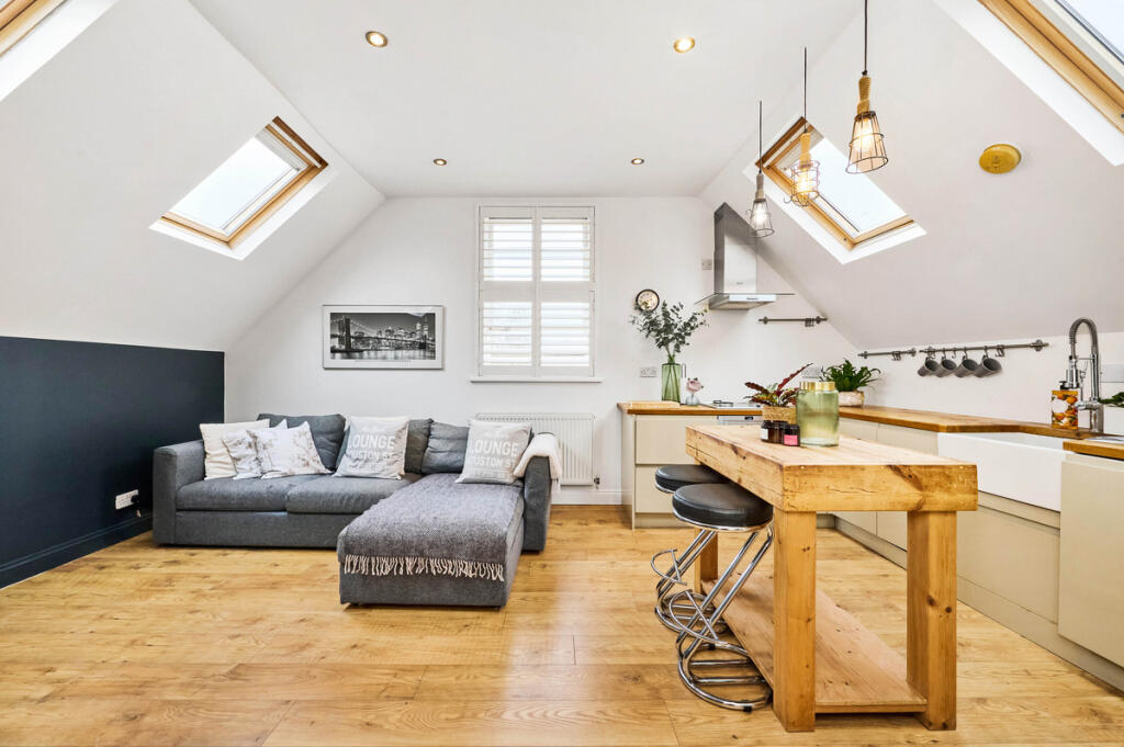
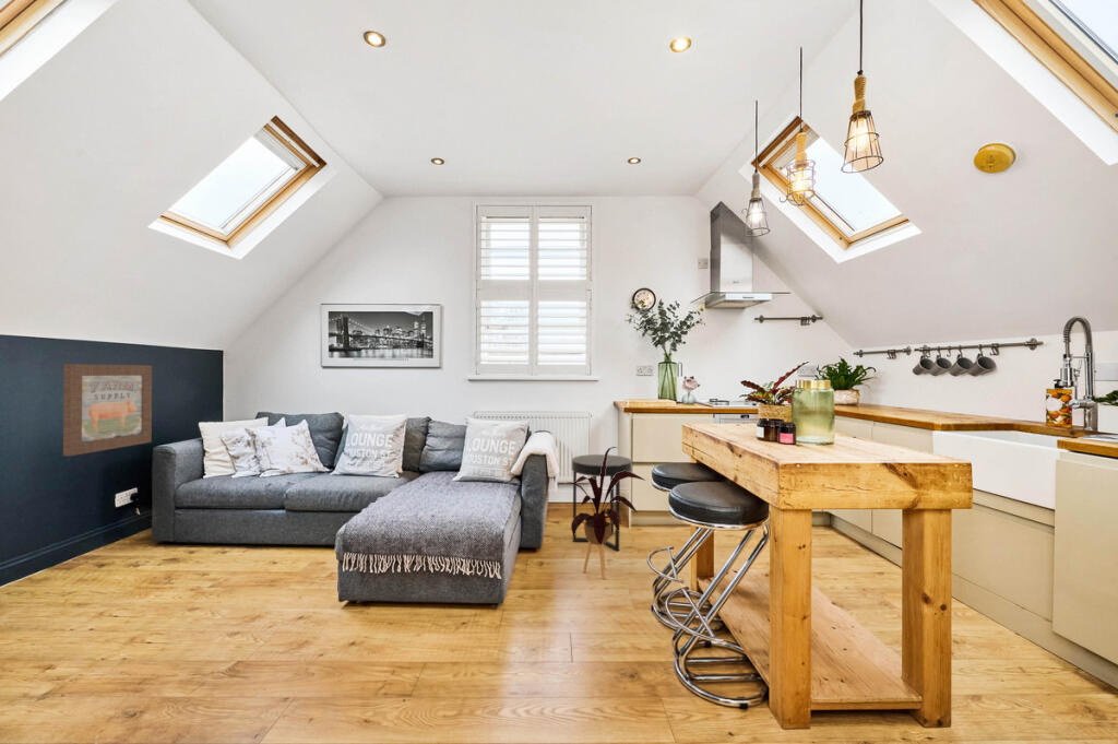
+ house plant [558,446,646,579]
+ side table [571,453,633,552]
+ wall art [62,363,153,457]
